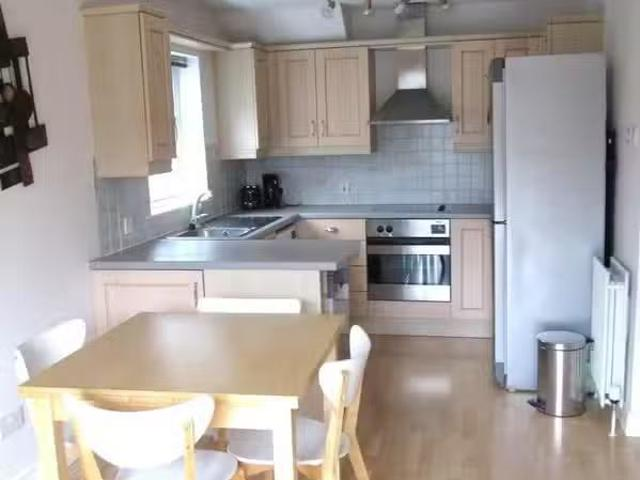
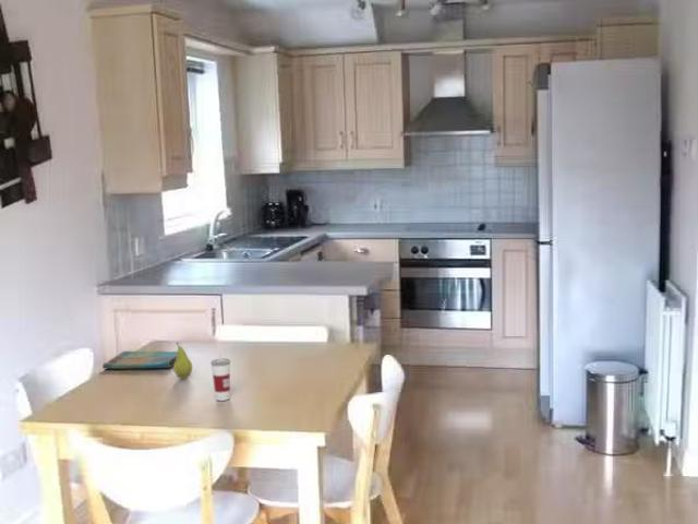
+ fruit [172,341,193,379]
+ cup [209,346,231,402]
+ dish towel [101,350,188,370]
